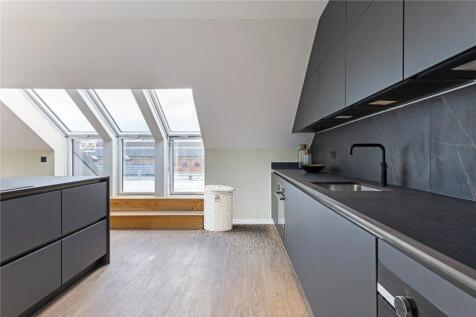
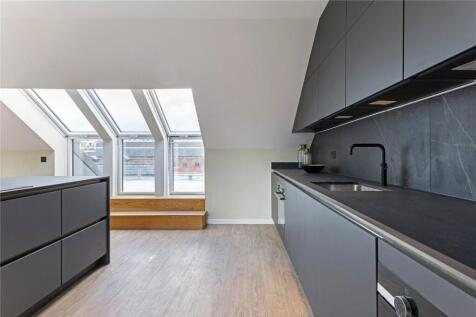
- can [203,184,236,232]
